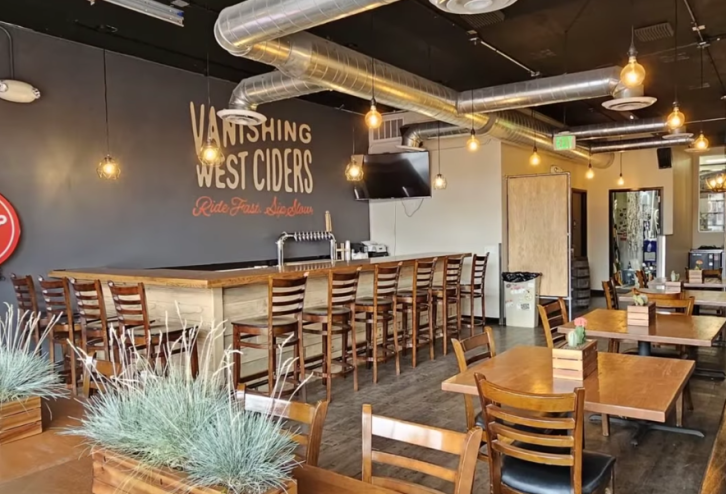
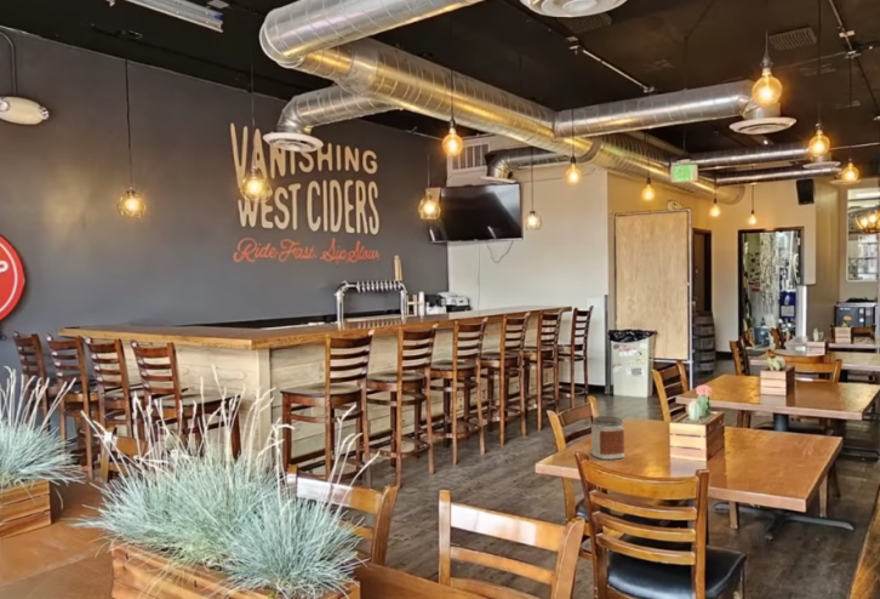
+ jar [590,415,627,461]
